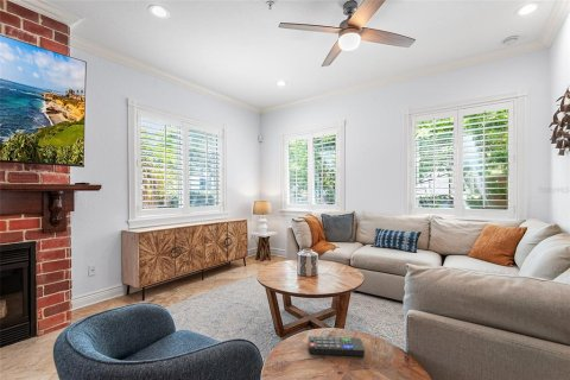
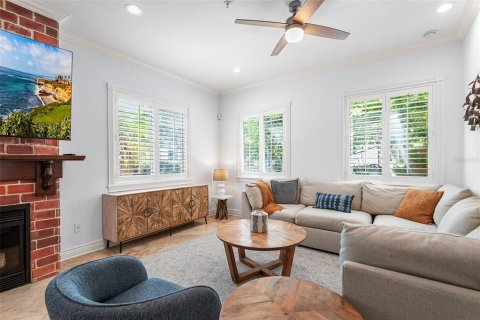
- remote control [308,335,366,357]
